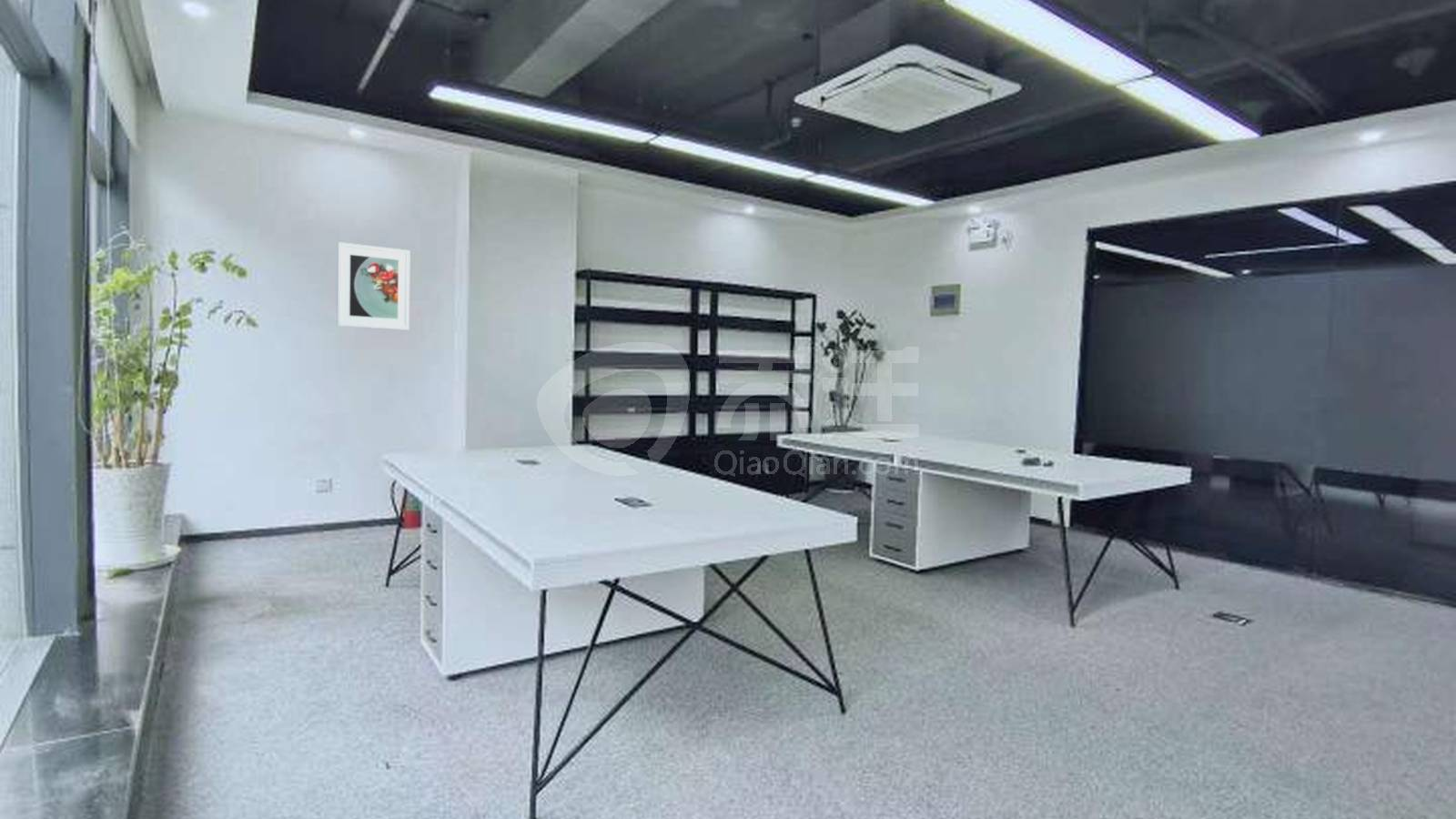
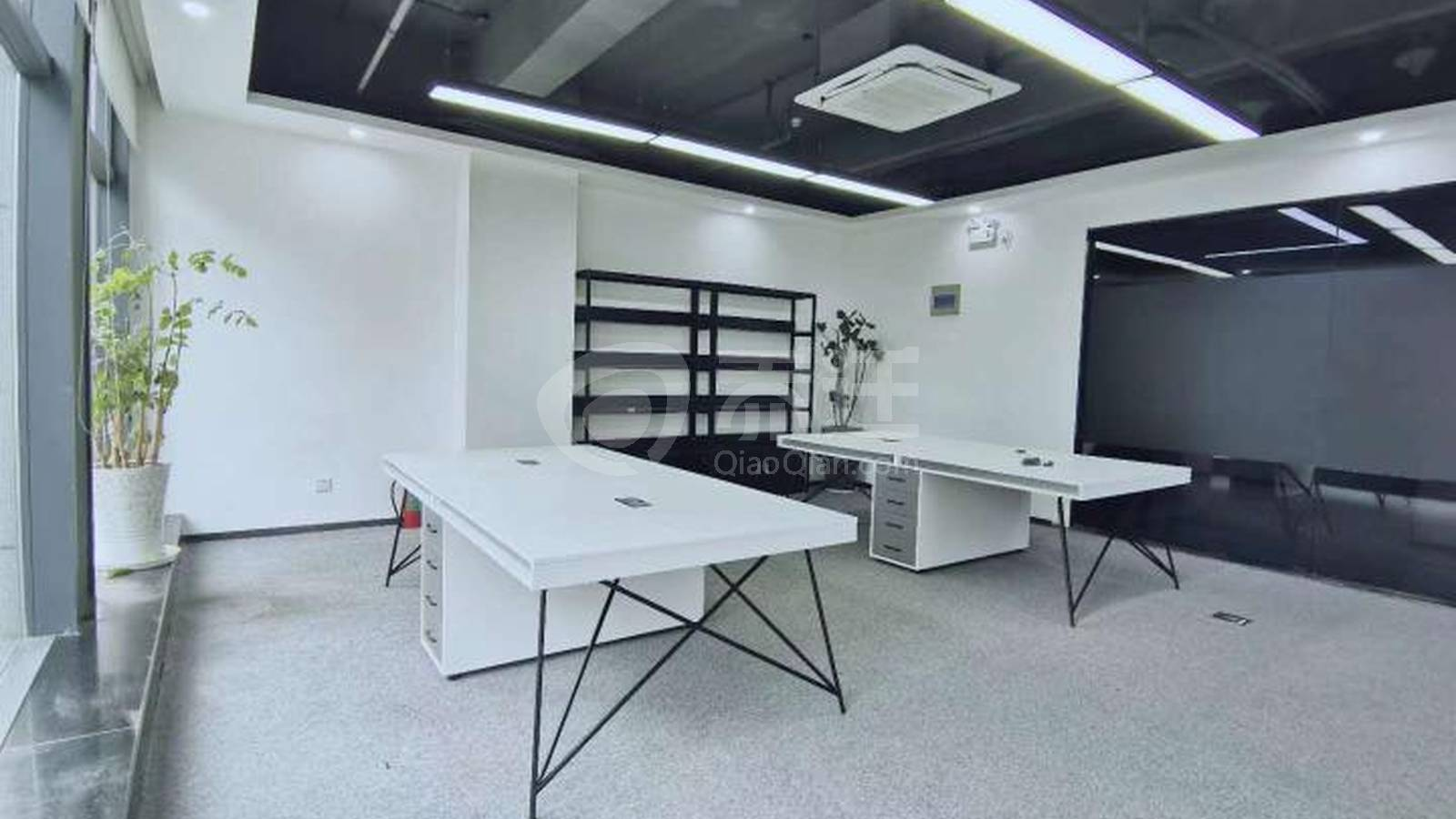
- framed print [336,241,411,331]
